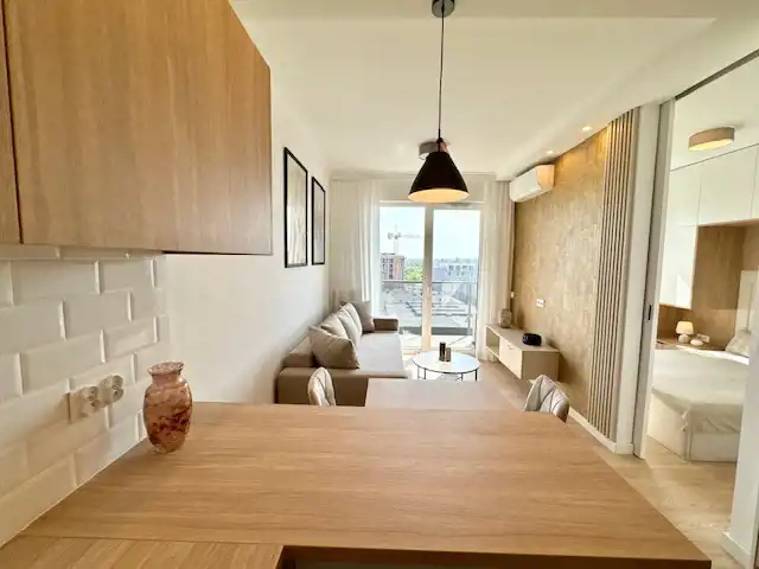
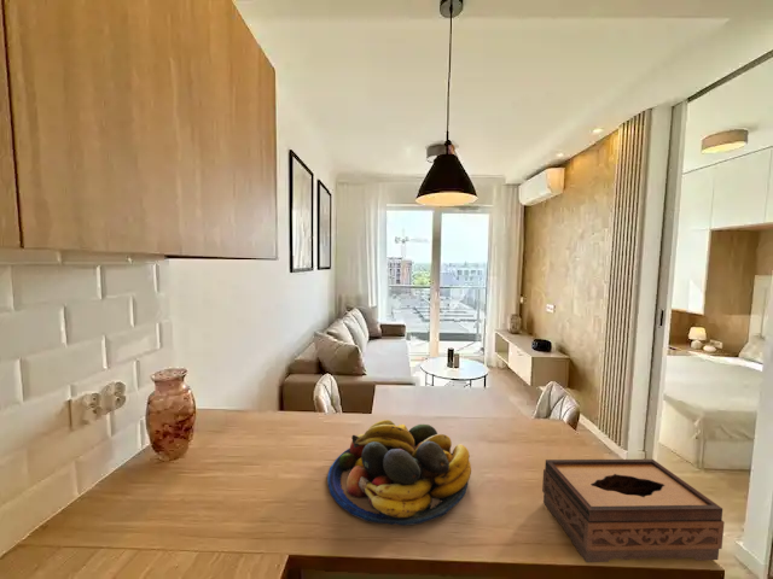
+ fruit bowl [326,419,472,527]
+ tissue box [541,458,726,563]
